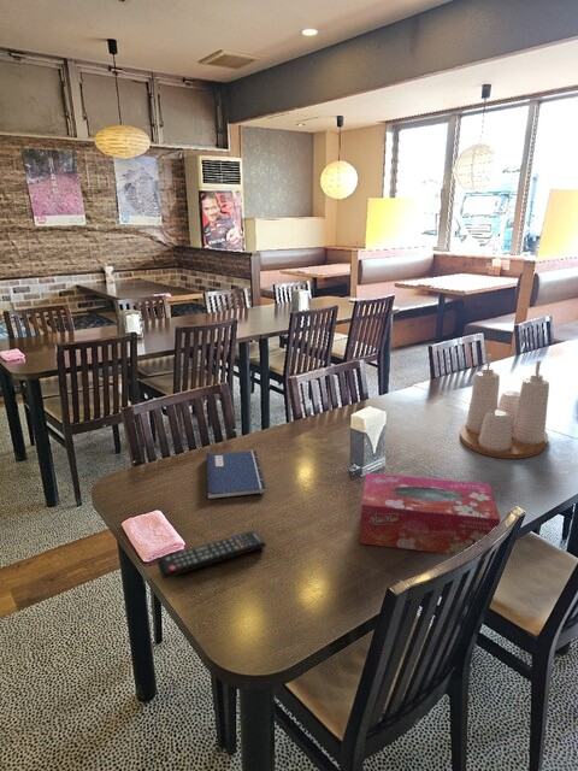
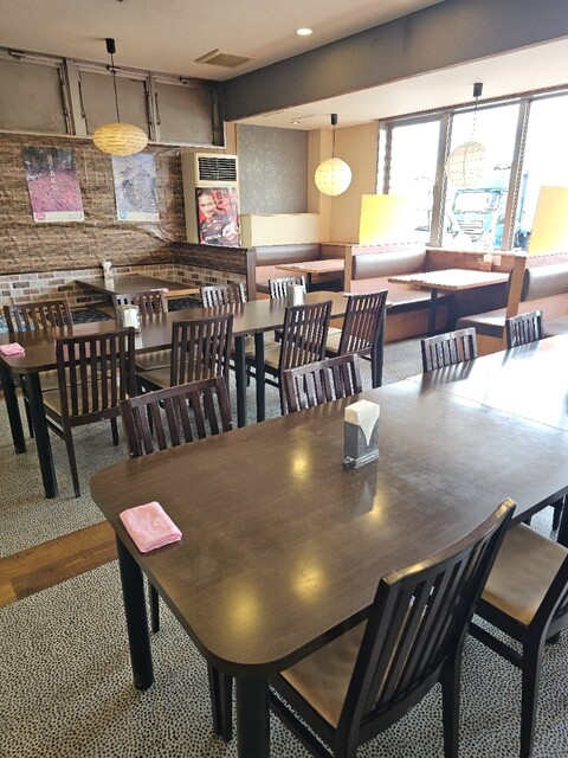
- paperback book [206,449,266,500]
- remote control [157,530,267,579]
- tissue box [359,472,501,555]
- condiment set [459,353,550,460]
